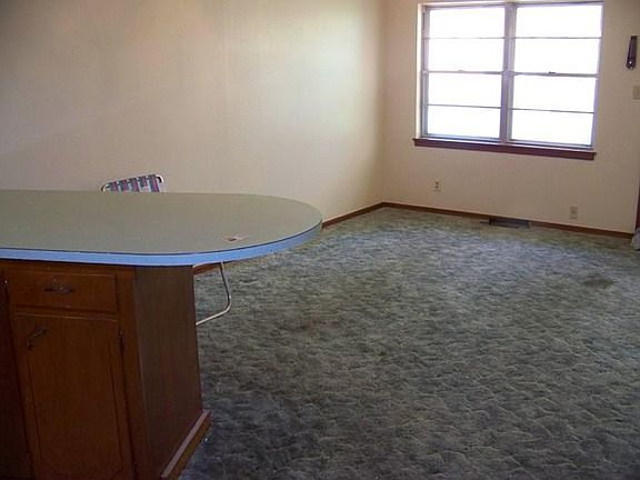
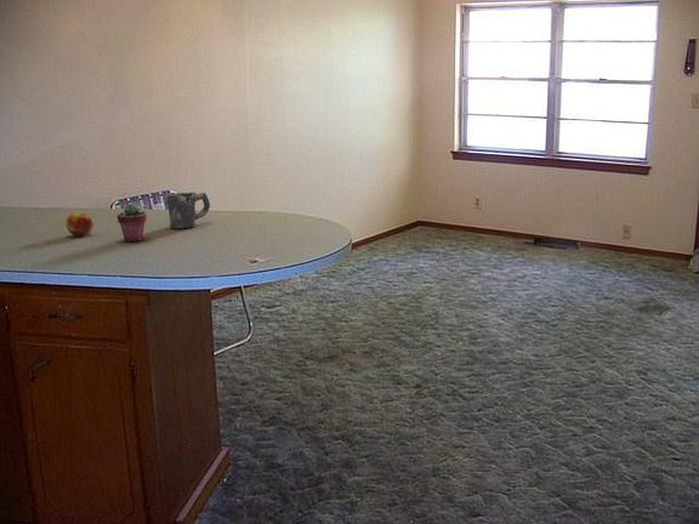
+ mug [166,190,211,229]
+ potted succulent [116,201,148,243]
+ fruit [66,211,95,237]
